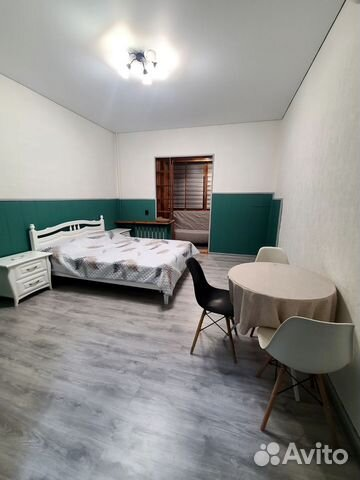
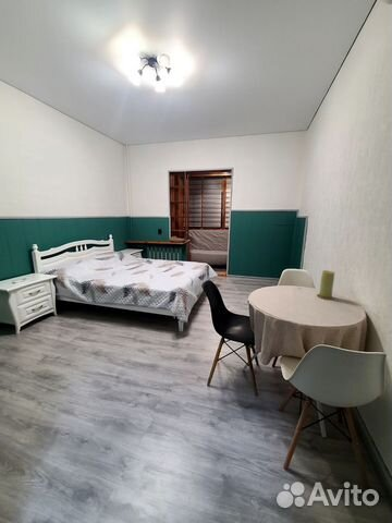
+ candle [316,269,335,301]
